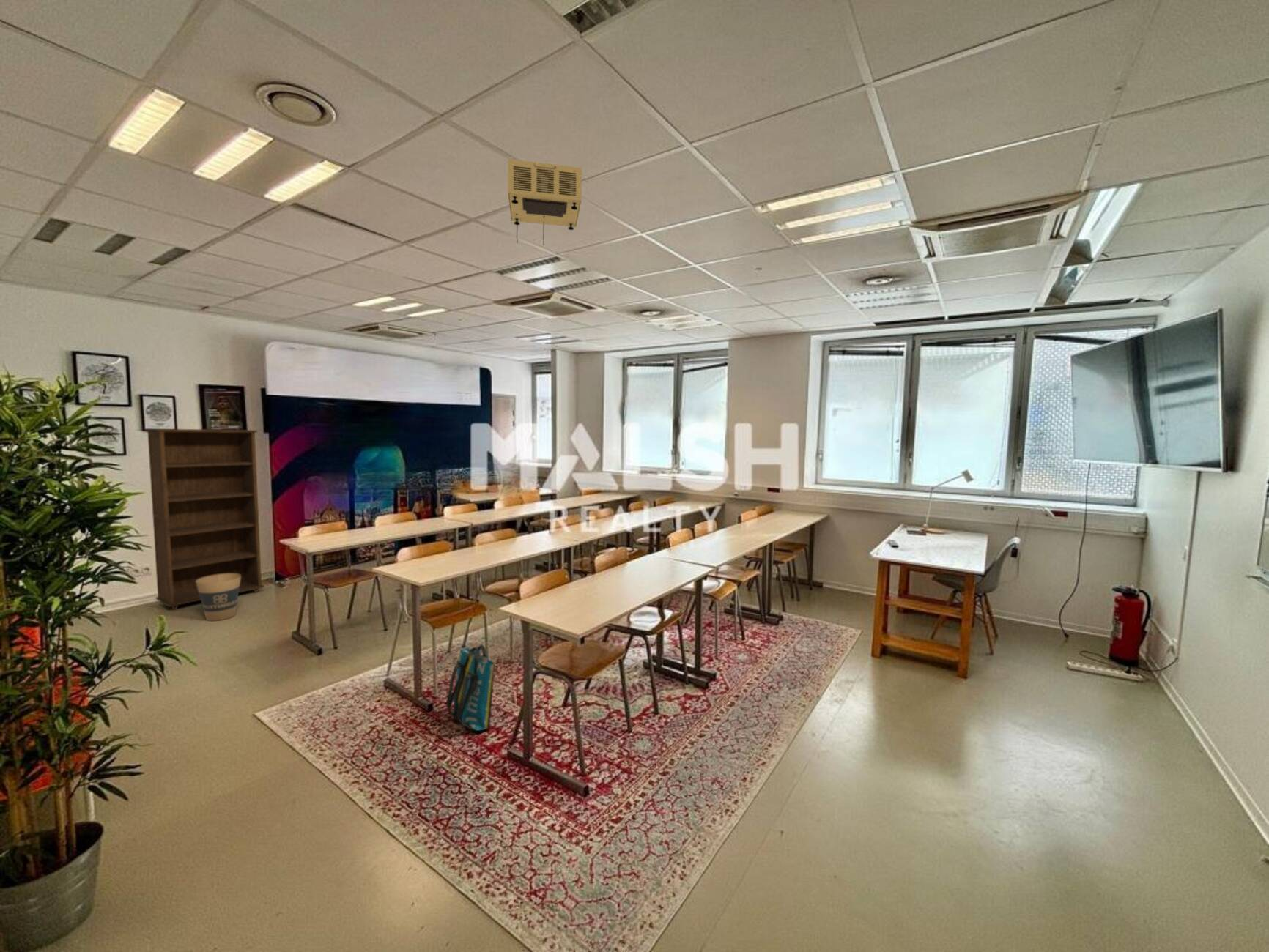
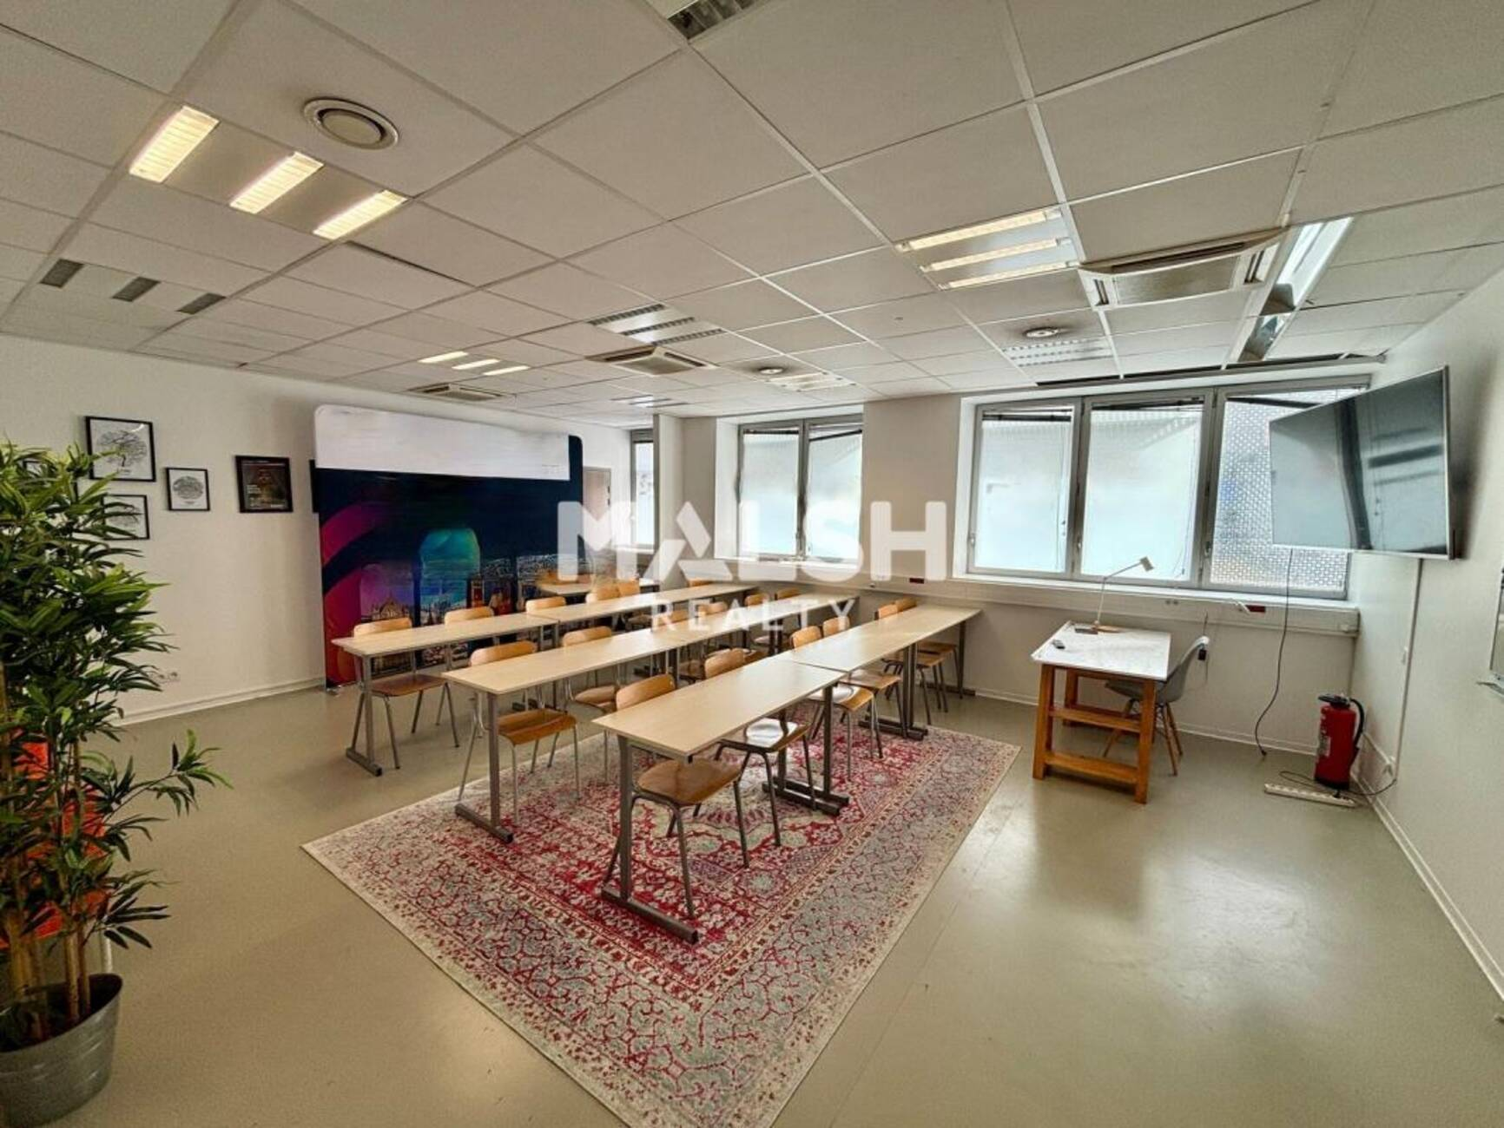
- bookcase [144,428,264,610]
- tote bag [445,644,495,732]
- projector [507,158,582,246]
- trash can [196,573,241,622]
